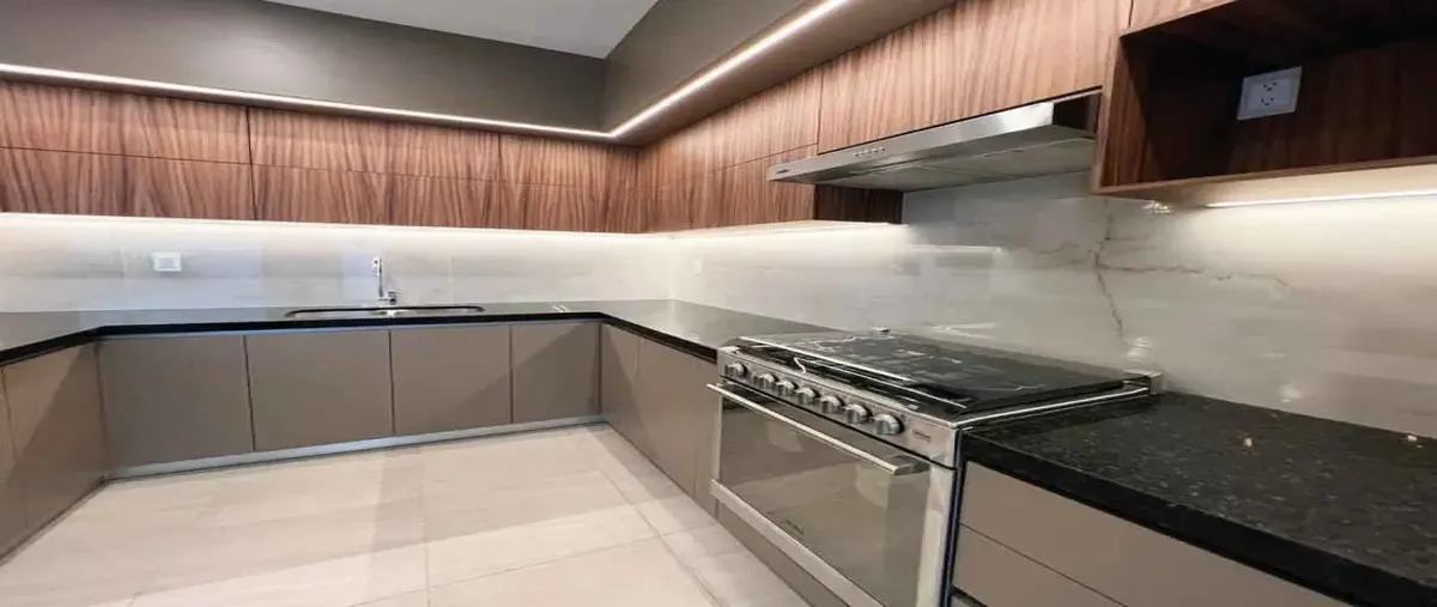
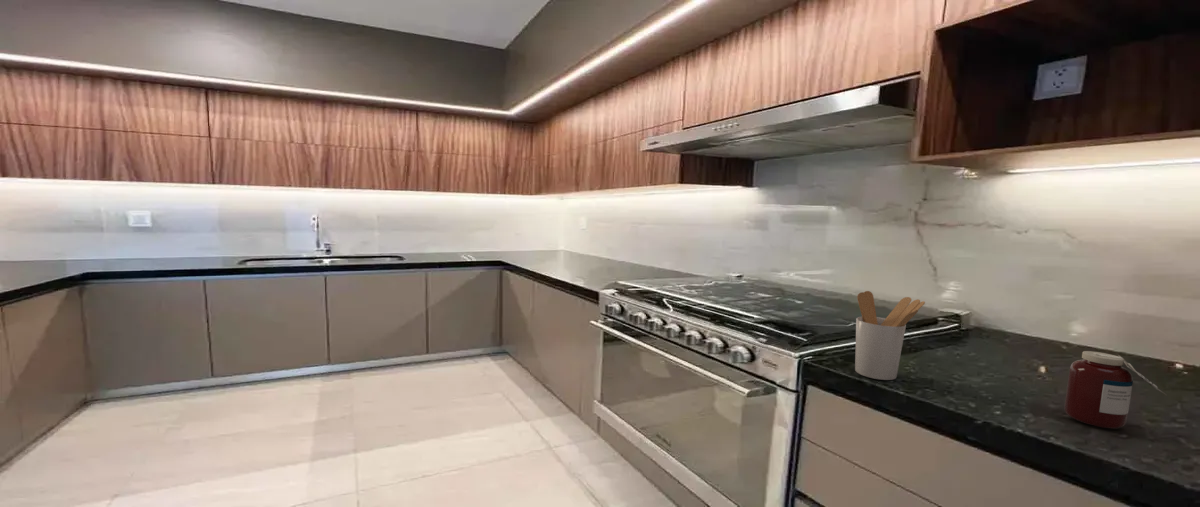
+ utensil holder [854,290,926,381]
+ jar [1063,350,1166,430]
